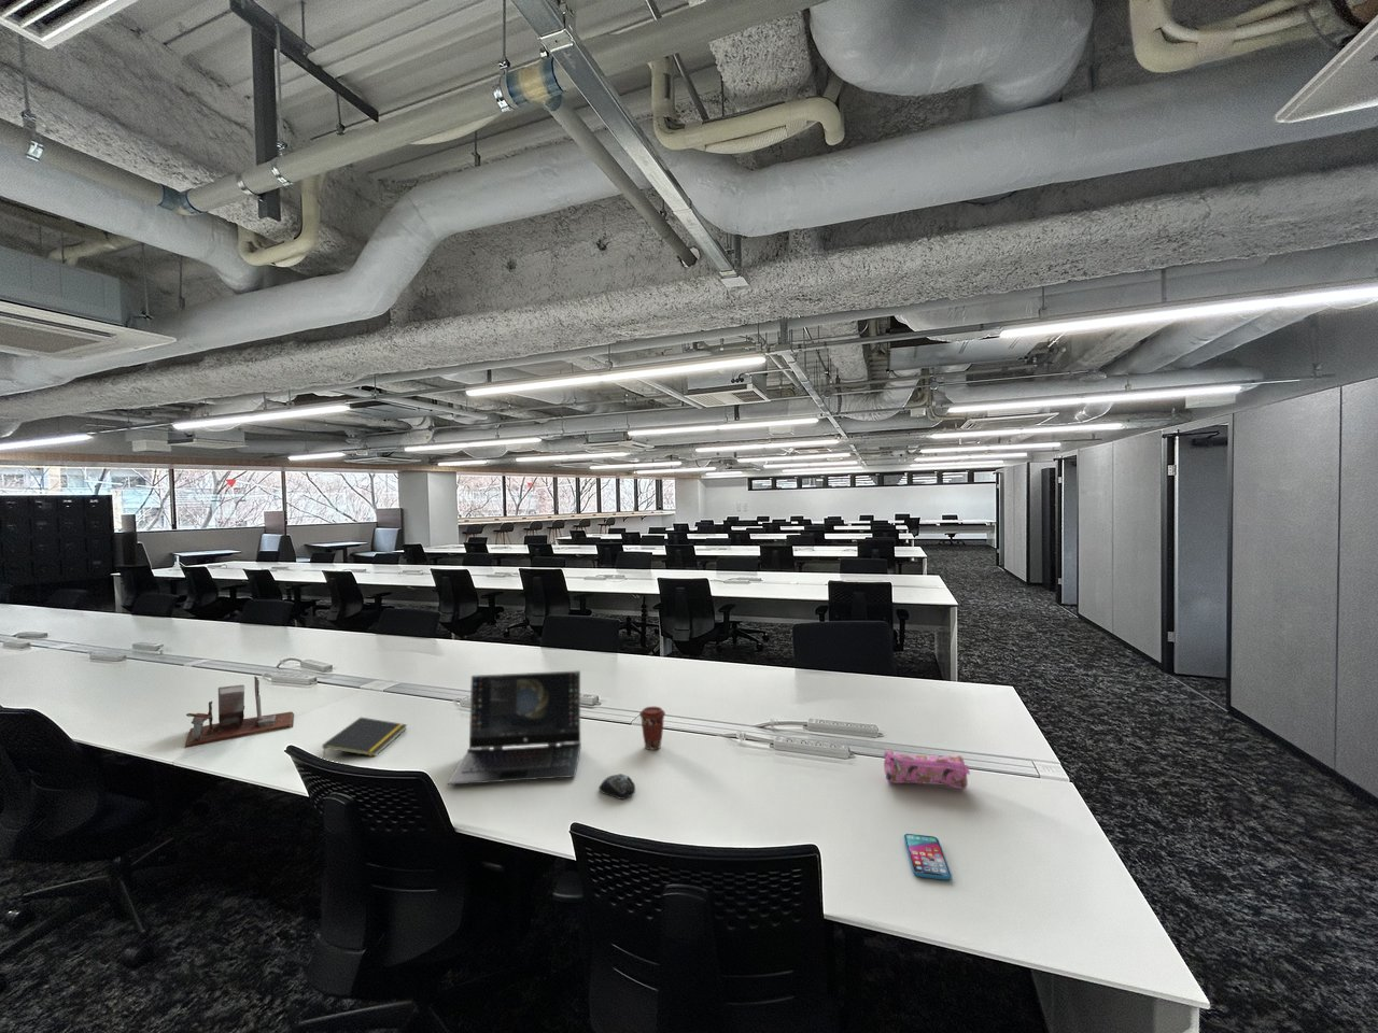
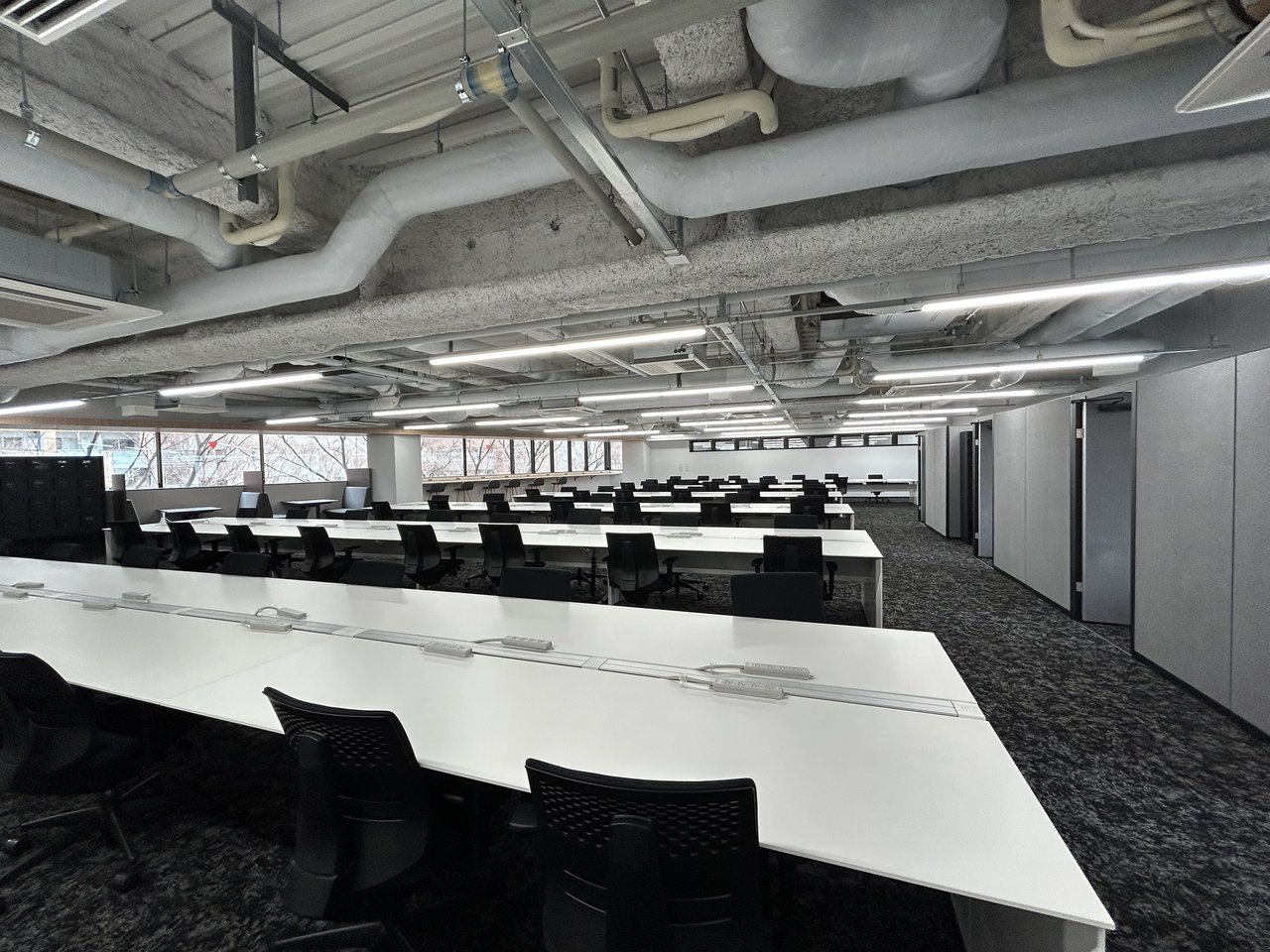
- smartphone [903,833,953,881]
- laptop [447,669,583,787]
- computer mouse [599,773,636,801]
- desk organizer [184,675,295,749]
- notepad [321,716,408,760]
- coffee cup [638,706,666,751]
- pencil case [883,749,971,790]
